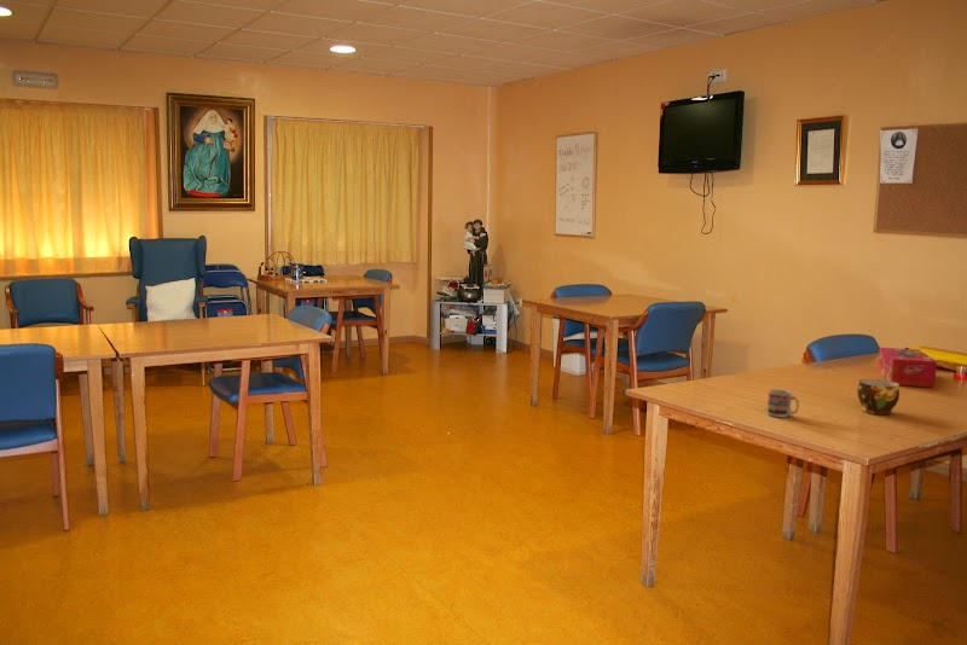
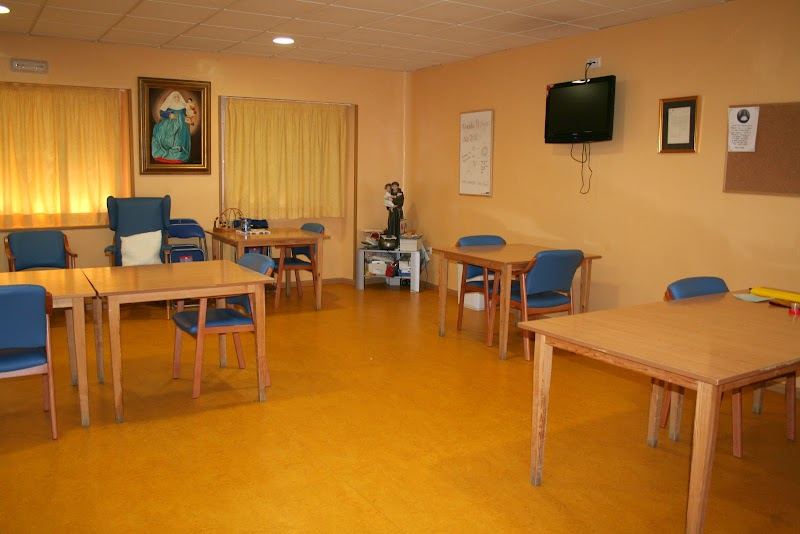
- cup [766,388,800,418]
- tissue box [876,347,938,388]
- cup [857,378,901,416]
